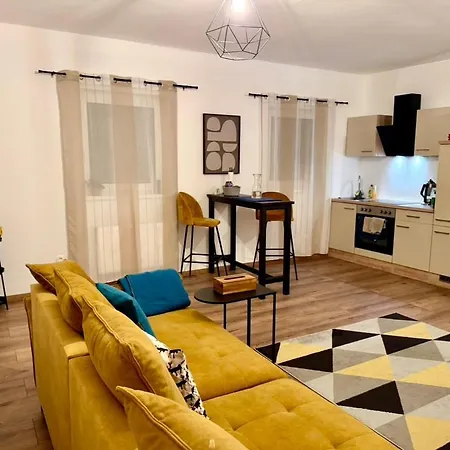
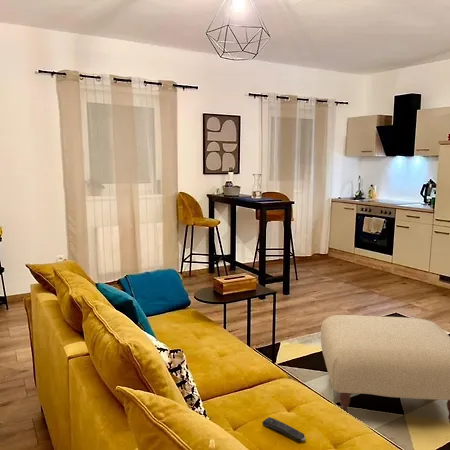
+ remote control [261,416,306,442]
+ ottoman [320,314,450,423]
